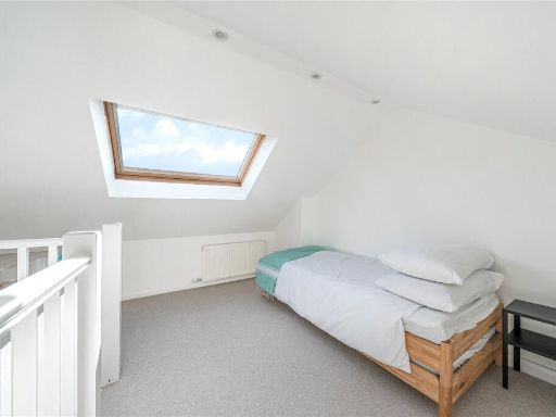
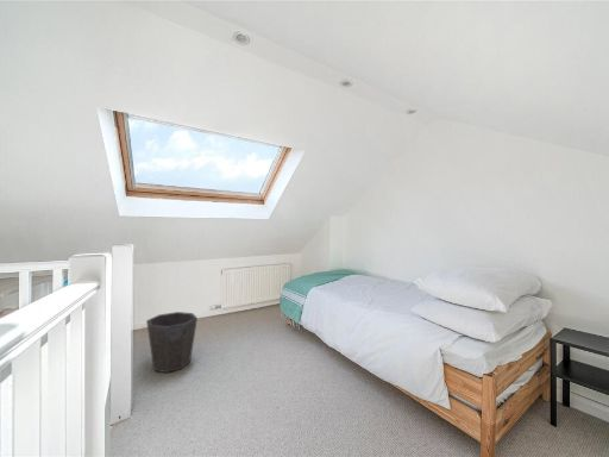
+ waste bin [145,311,199,374]
